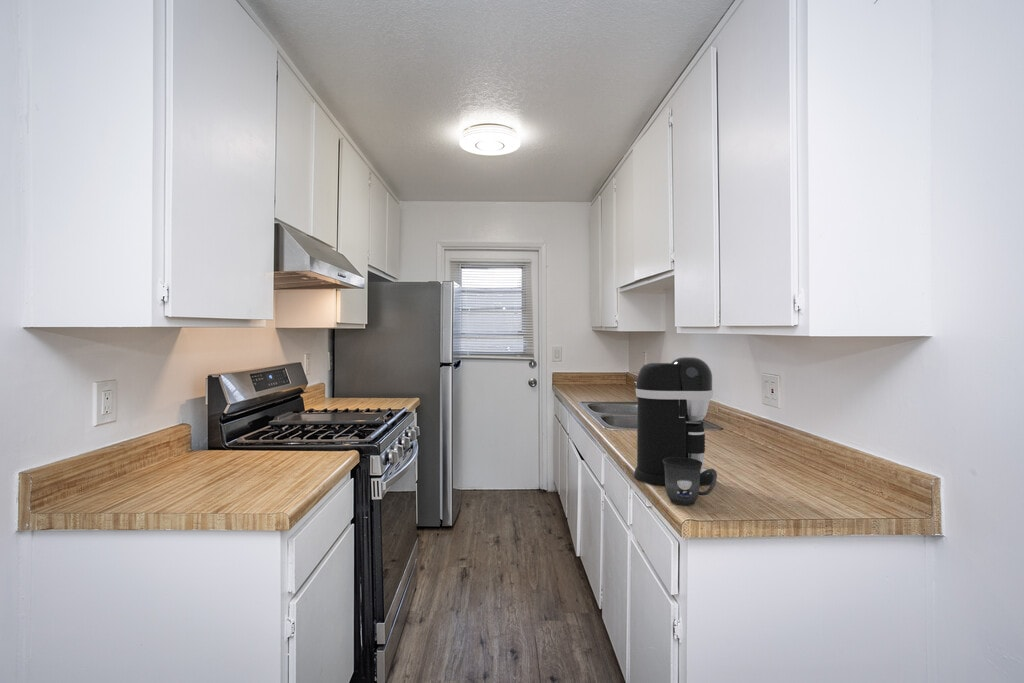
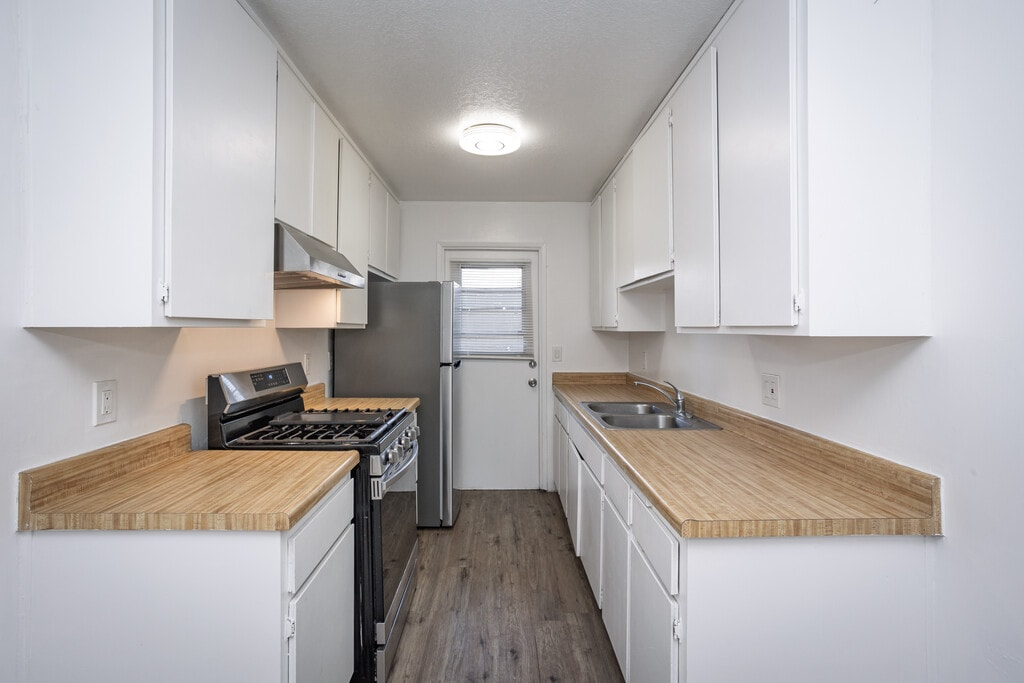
- coffee maker [633,356,714,486]
- mug [663,457,718,506]
